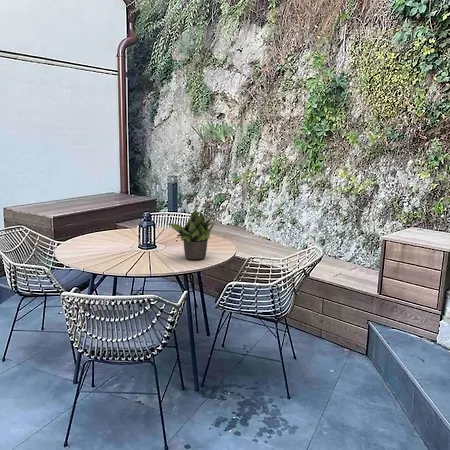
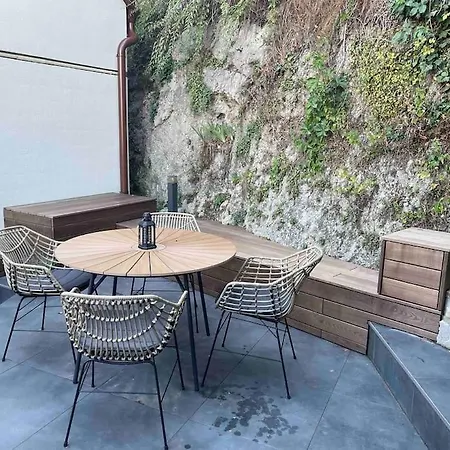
- potted plant [166,209,216,260]
